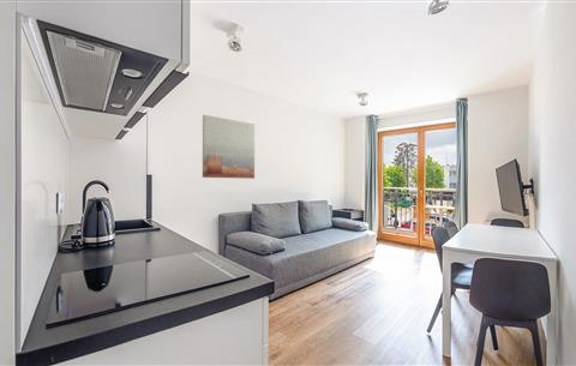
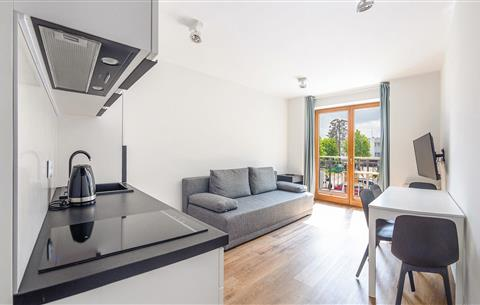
- wall art [202,114,256,180]
